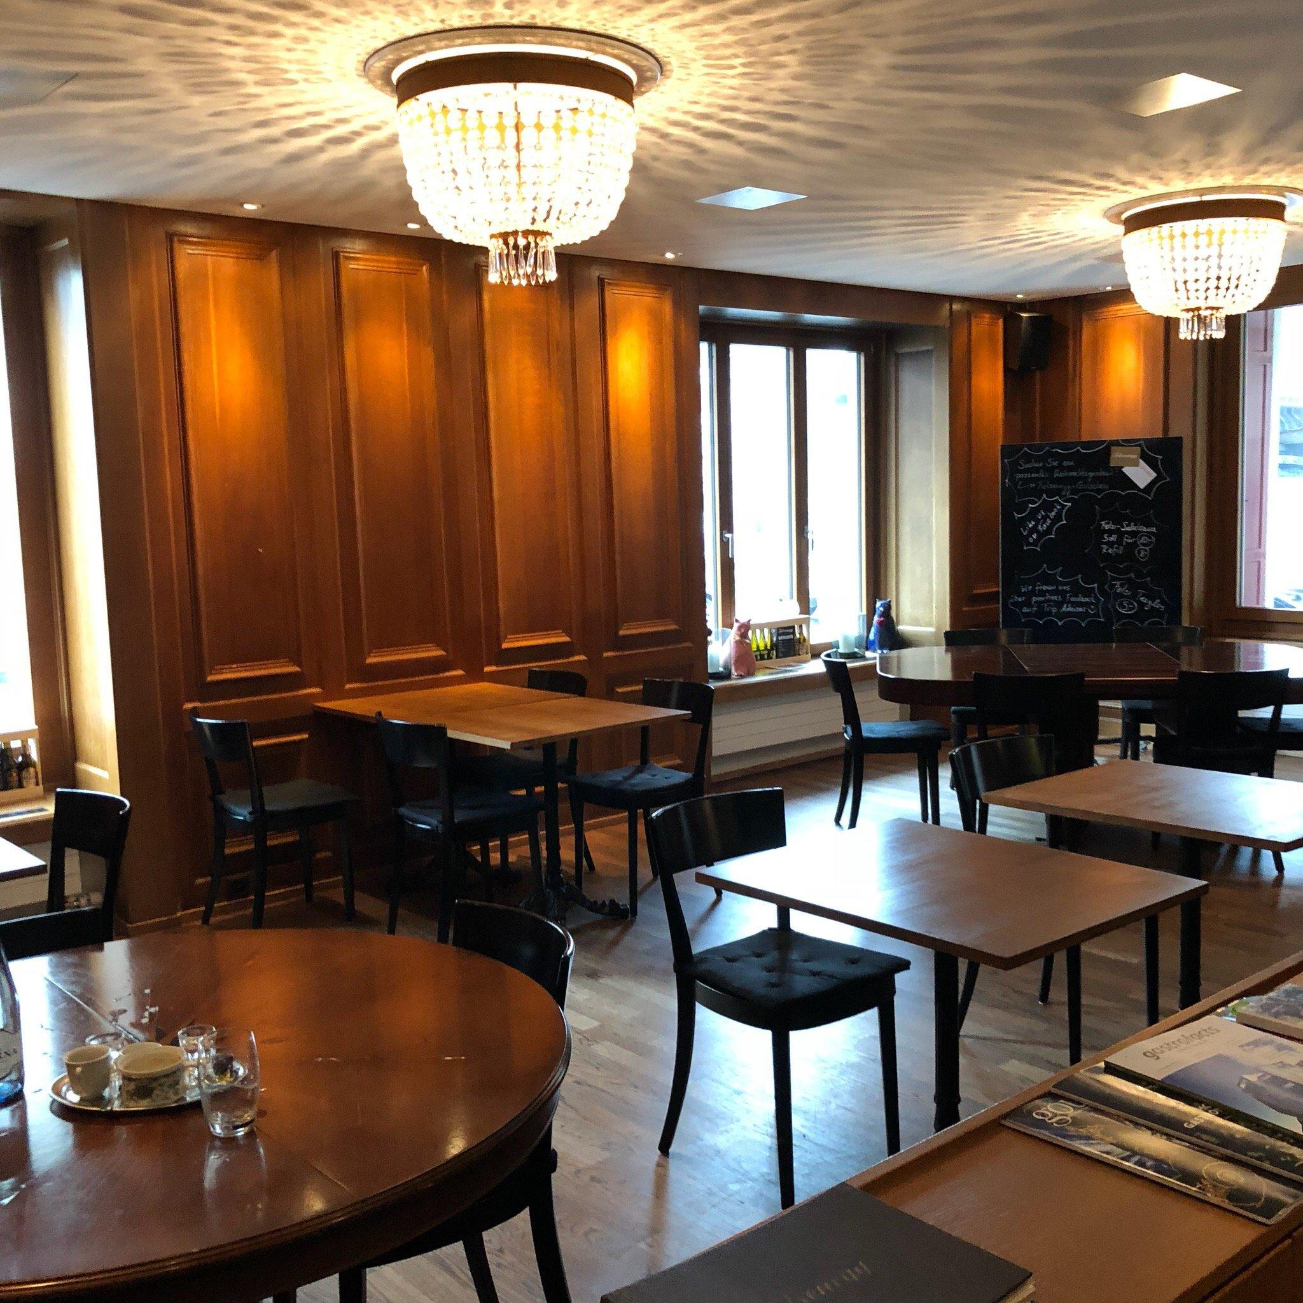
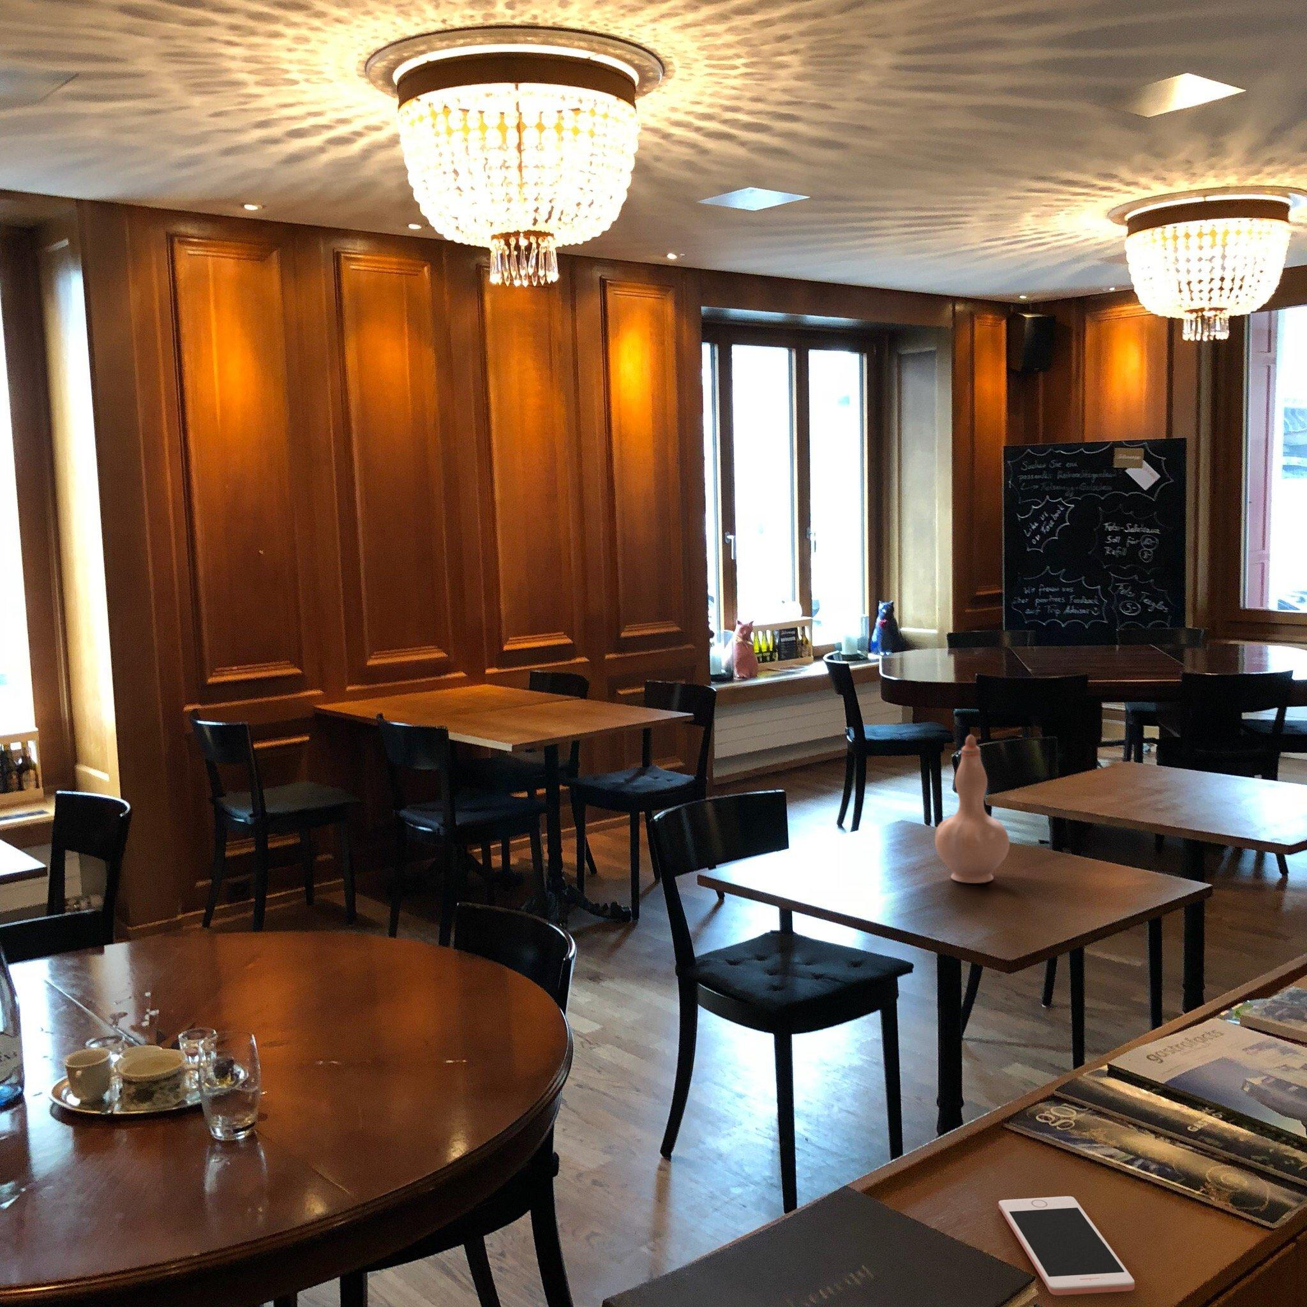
+ cell phone [998,1196,1136,1296]
+ vase [935,734,1010,883]
